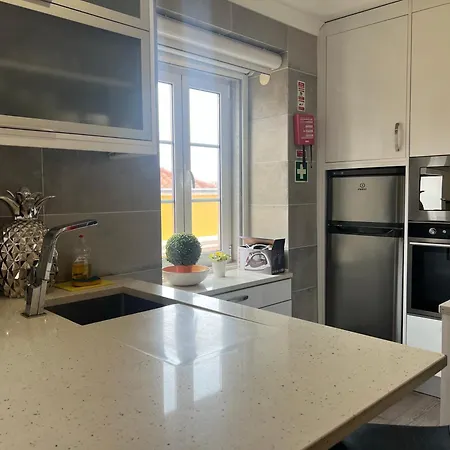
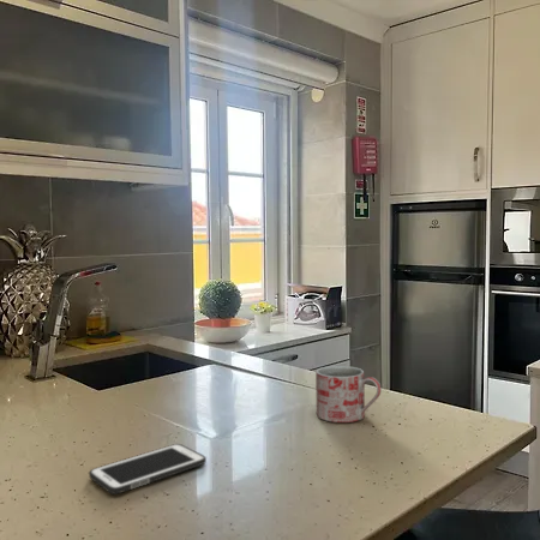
+ mug [314,365,382,424]
+ cell phone [88,443,208,496]
